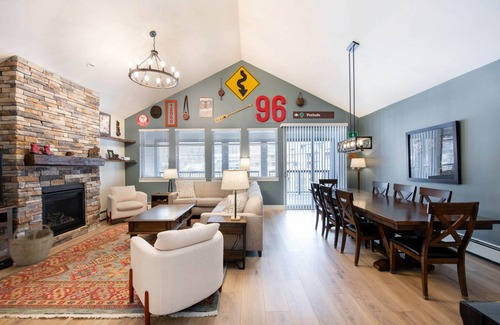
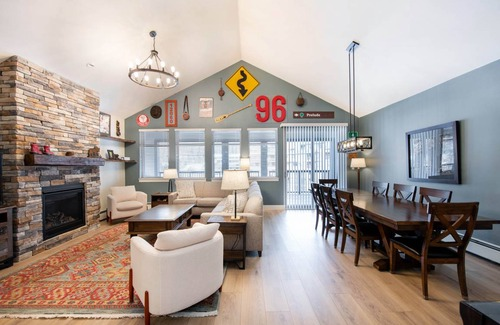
- woven basket [8,224,54,267]
